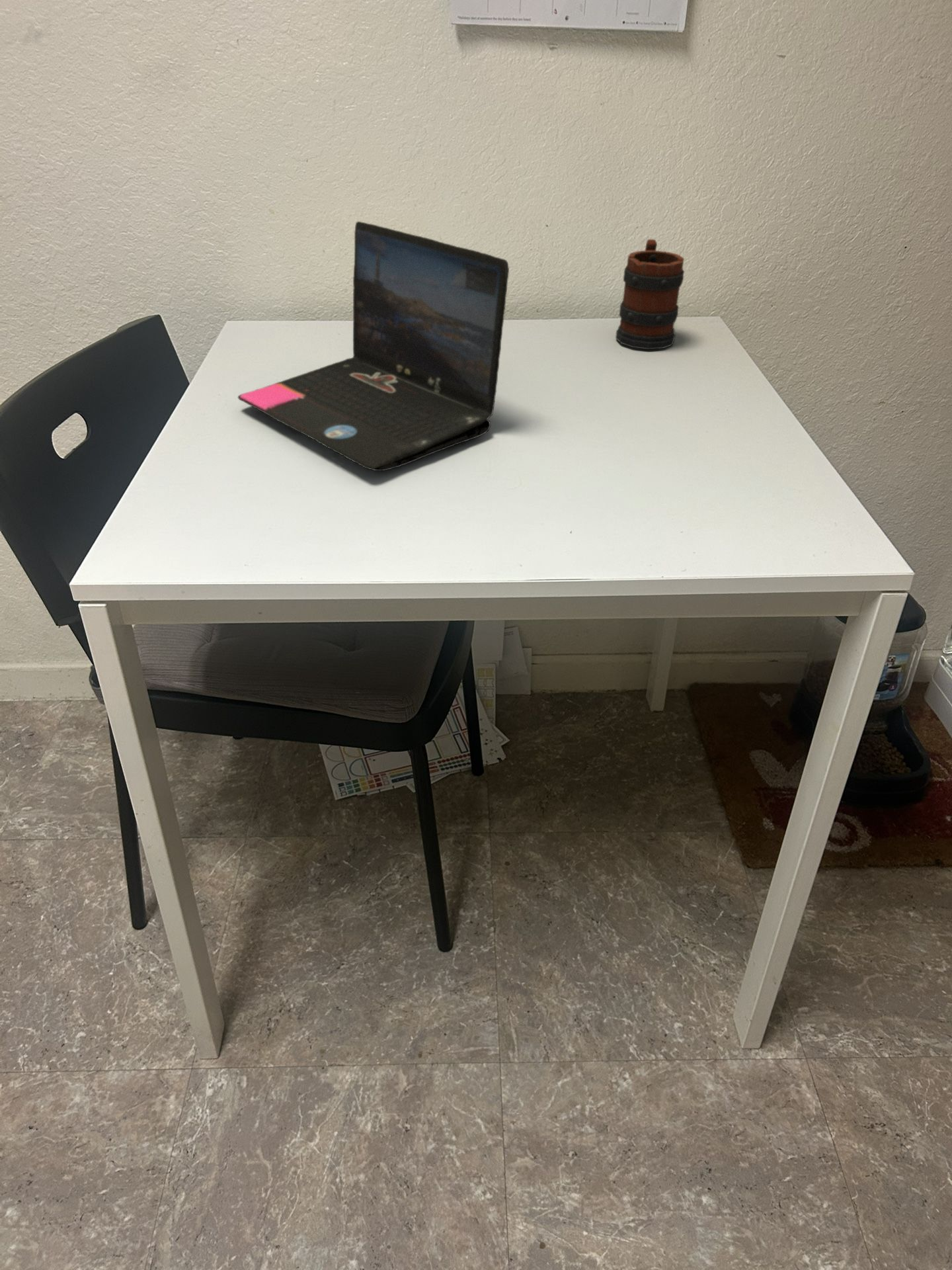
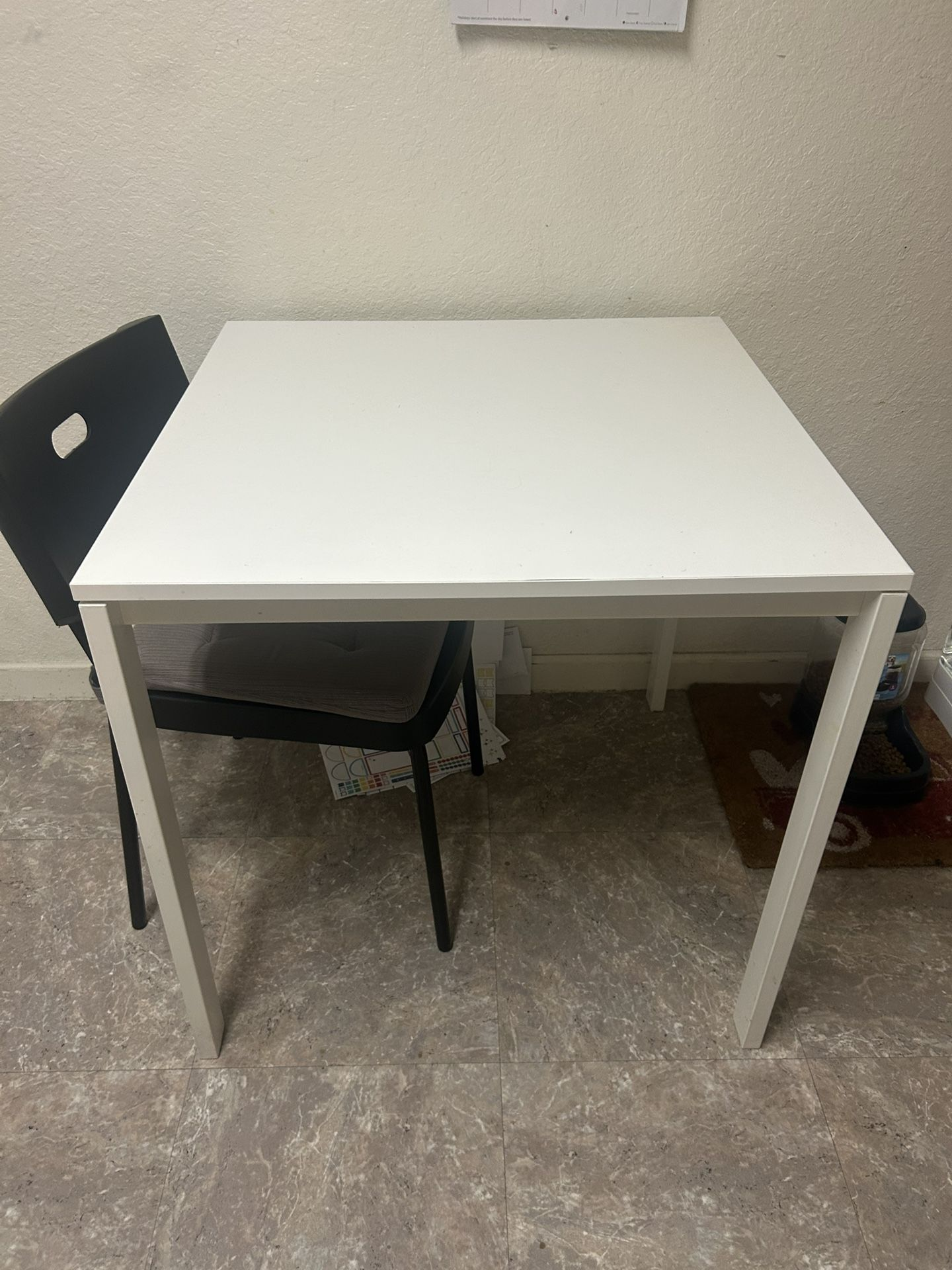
- laptop [237,221,510,472]
- mug [615,239,685,350]
